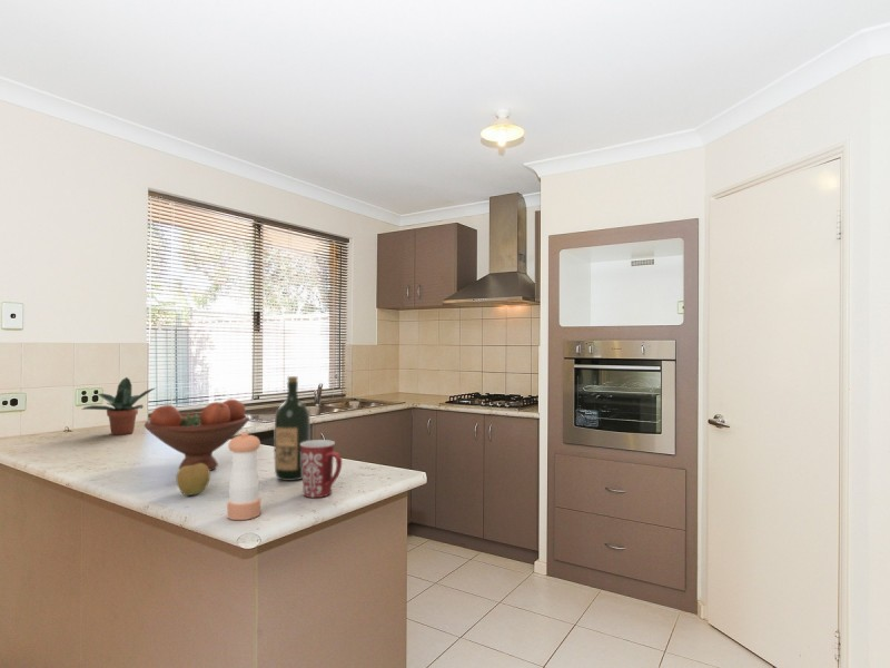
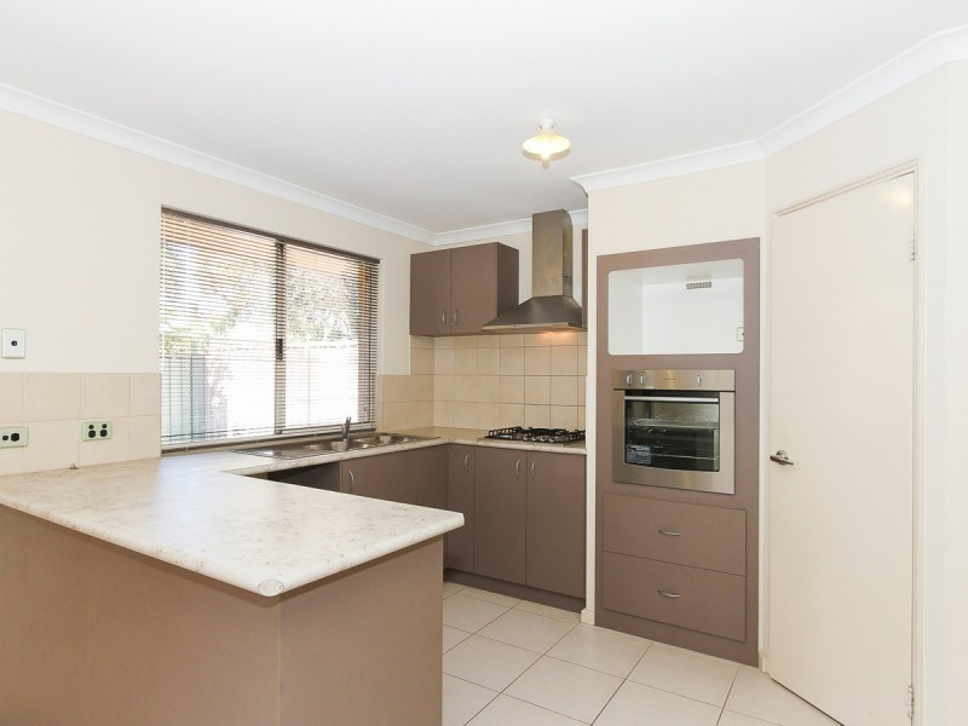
- mug [300,439,343,499]
- fruit bowl [144,397,250,471]
- wine bottle [274,375,312,482]
- apple [176,463,211,497]
- potted plant [81,376,156,435]
- pepper shaker [226,431,261,521]
